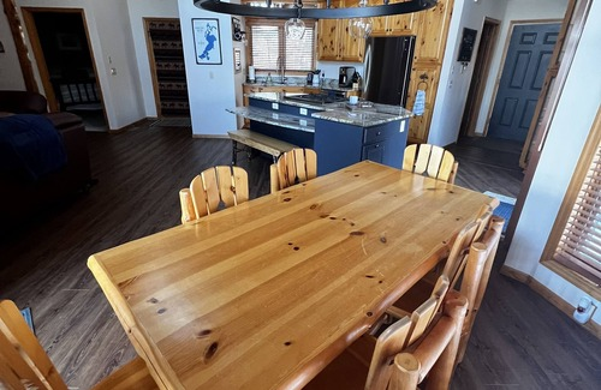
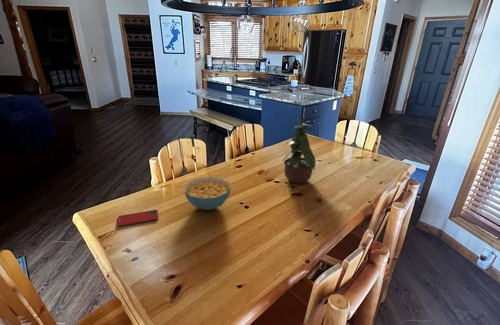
+ potted plant [281,114,317,185]
+ smartphone [116,209,159,228]
+ cereal bowl [183,176,232,211]
